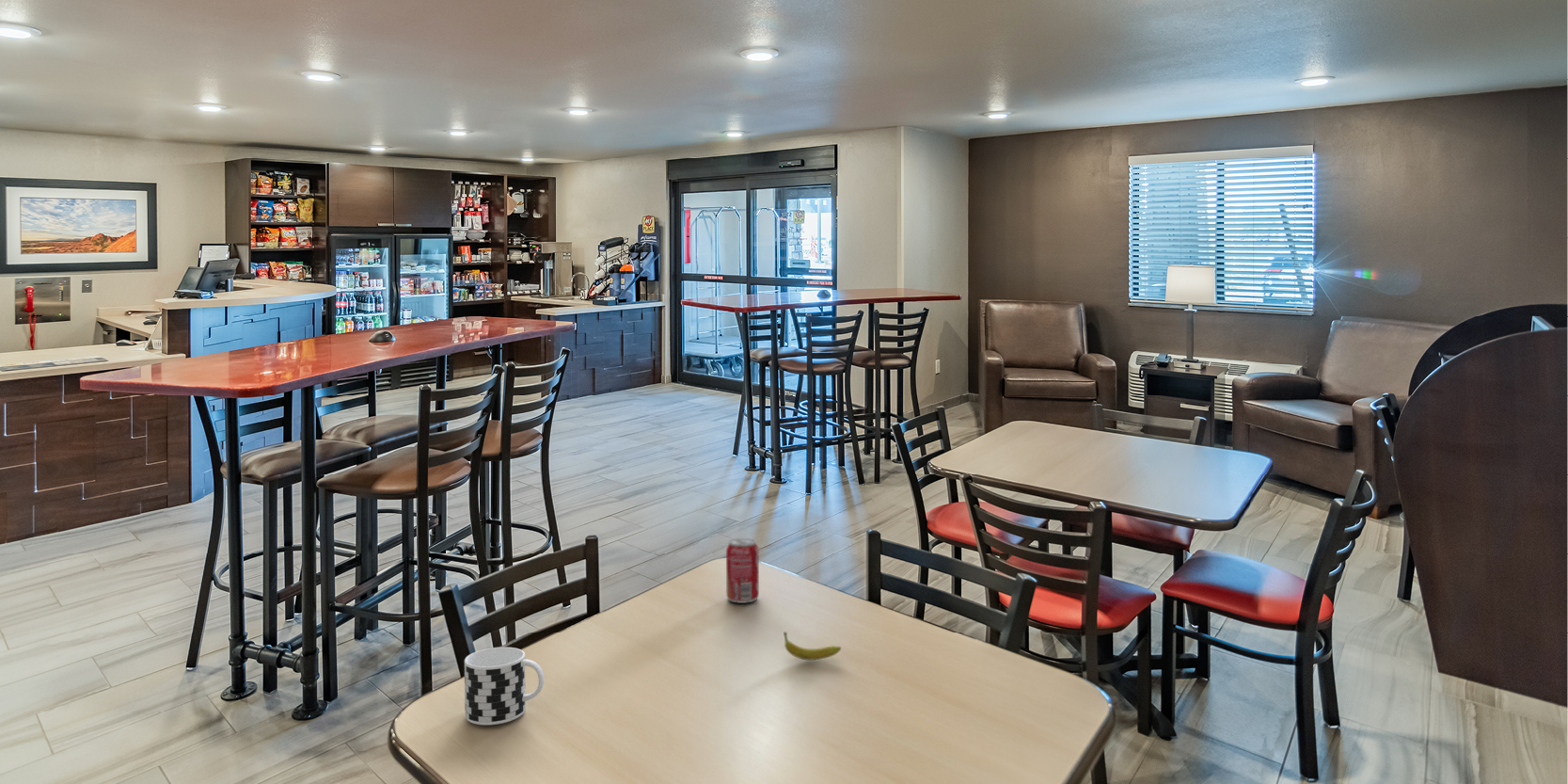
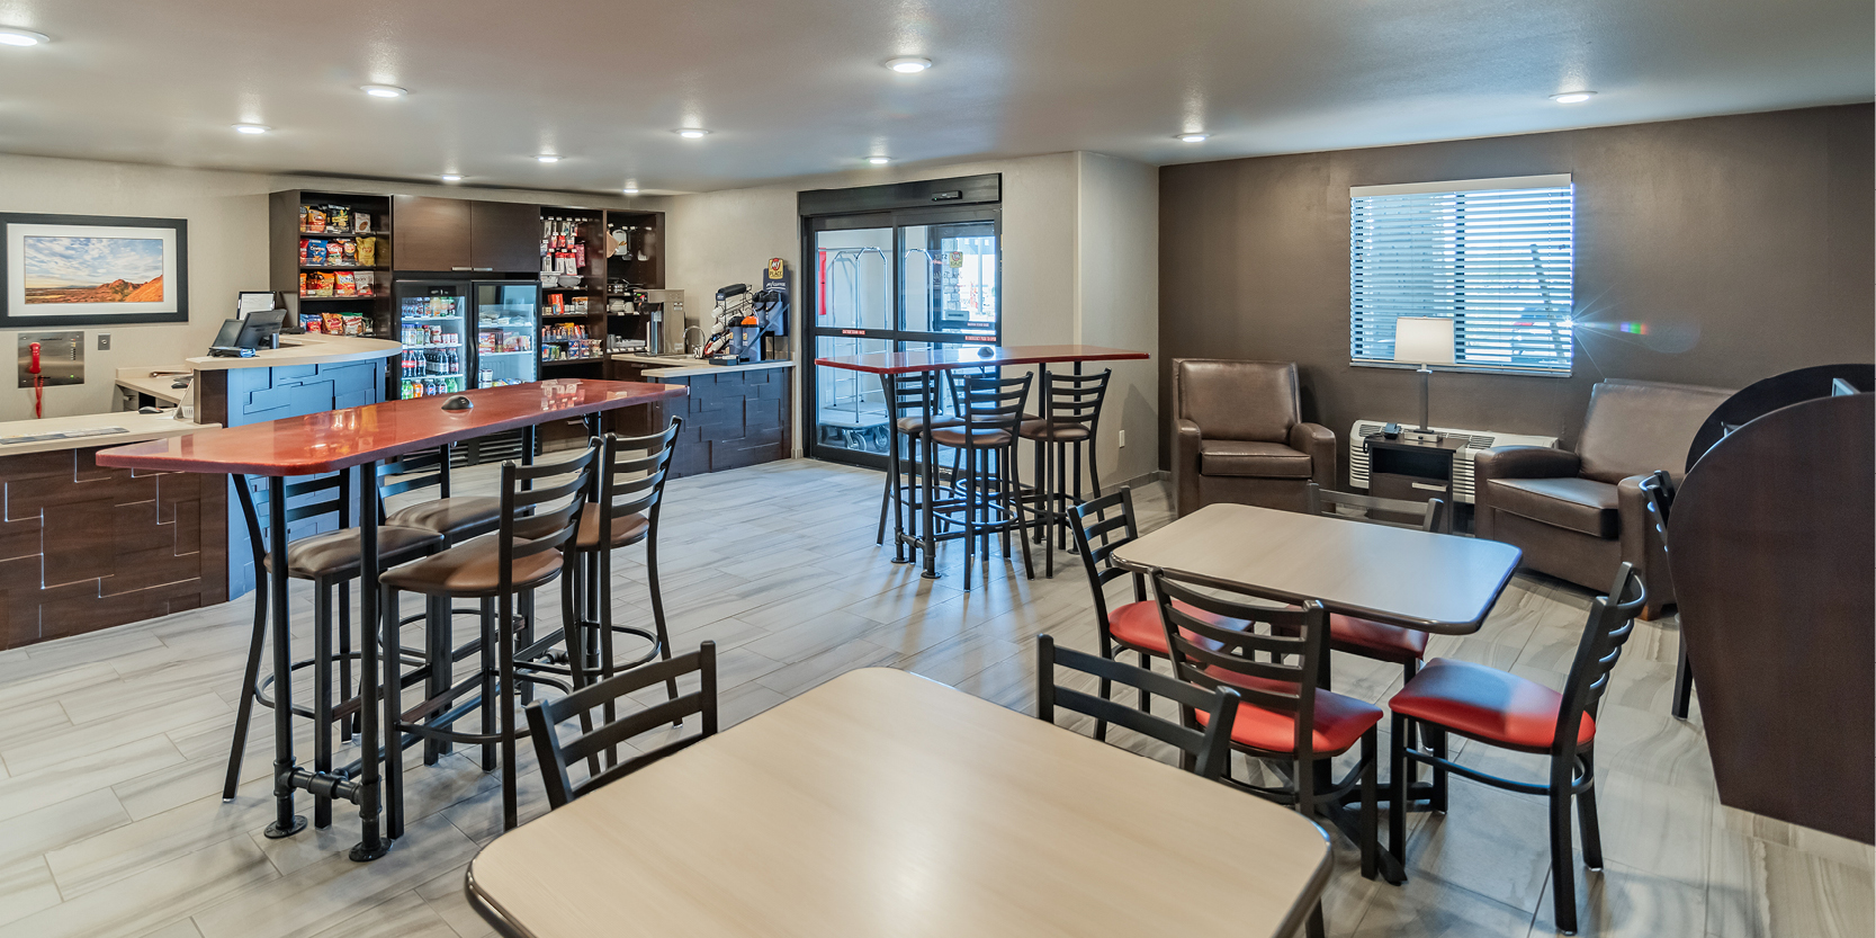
- cup [464,647,545,726]
- fruit [783,632,842,661]
- beverage can [725,537,760,604]
